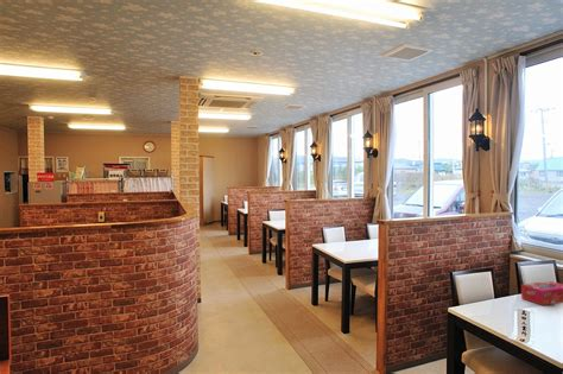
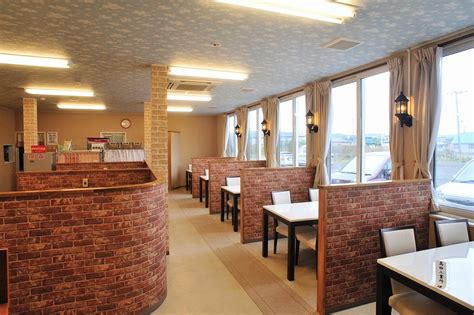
- tissue box [520,280,563,306]
